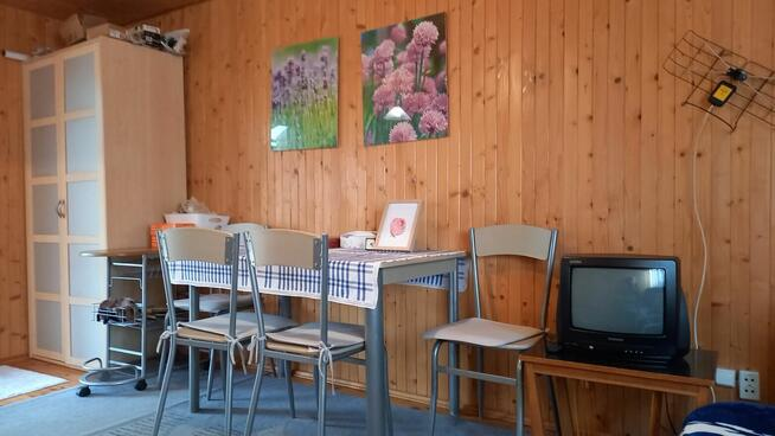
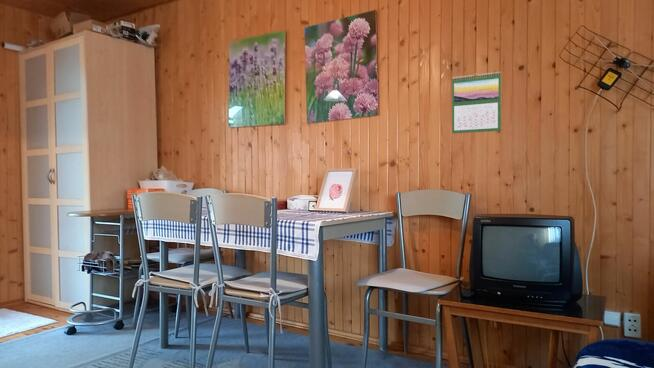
+ calendar [451,71,502,134]
